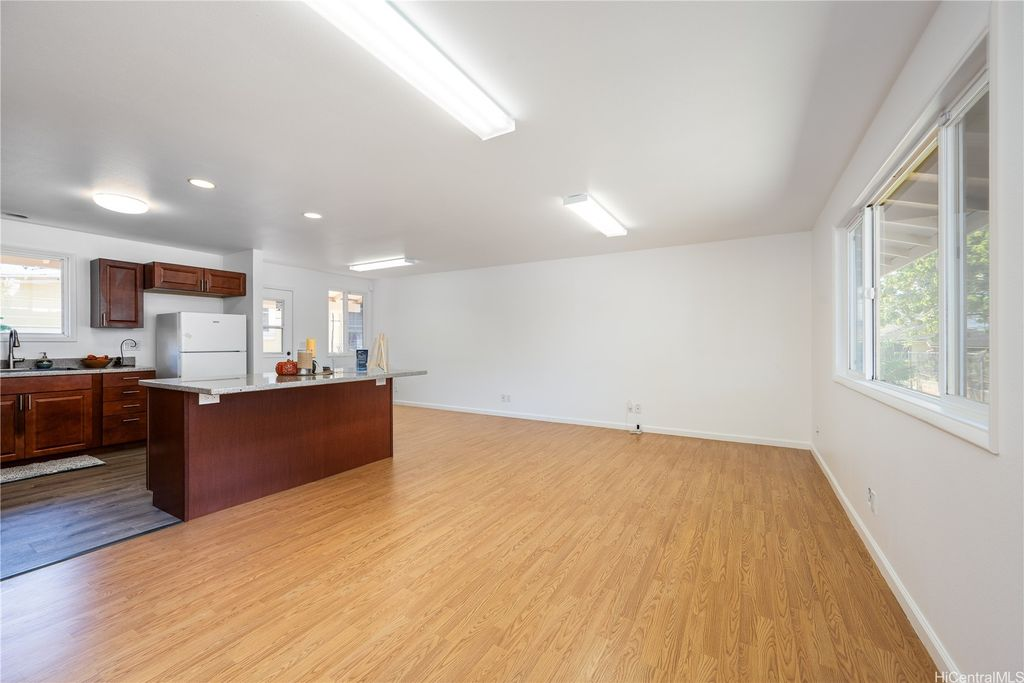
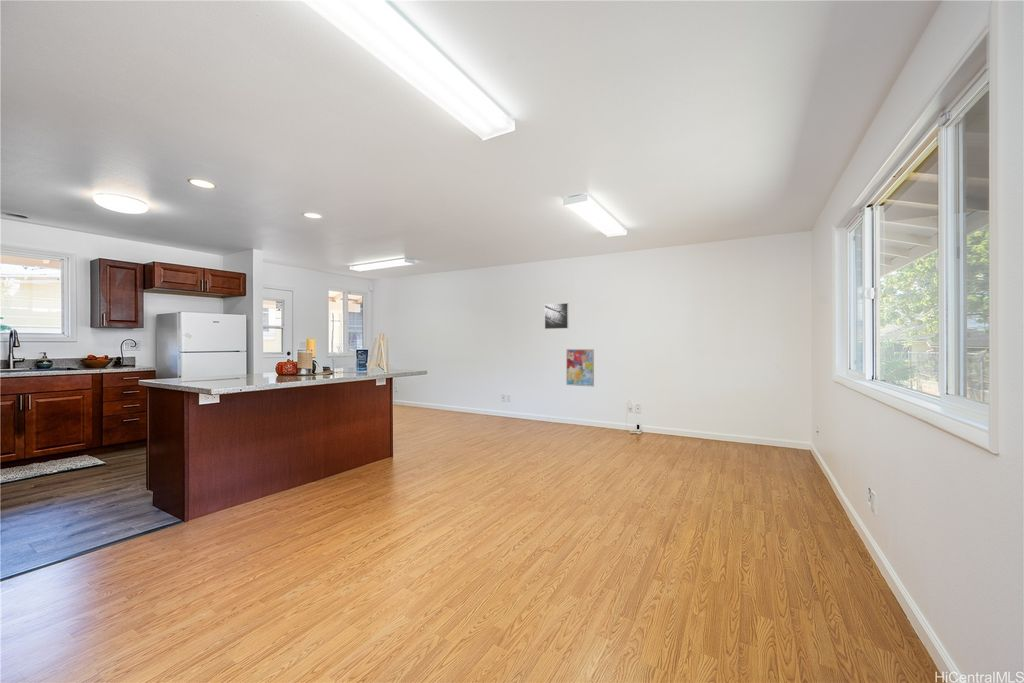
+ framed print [544,302,570,330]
+ wall art [565,348,595,388]
